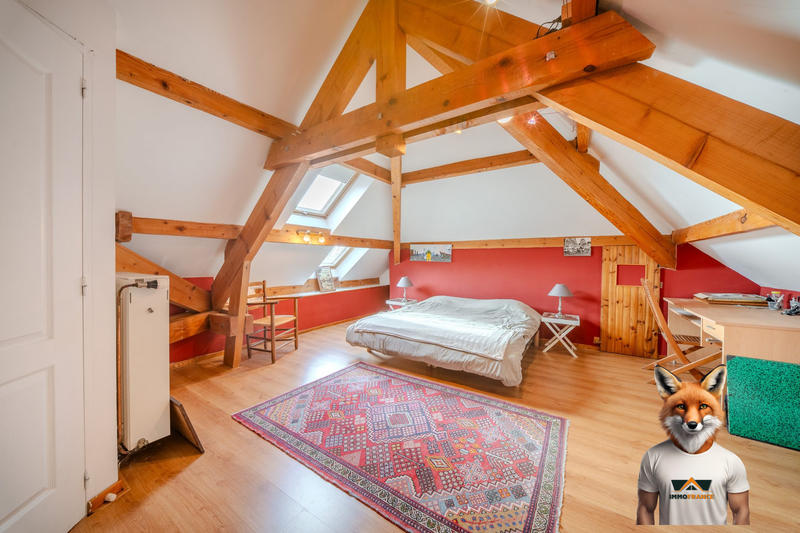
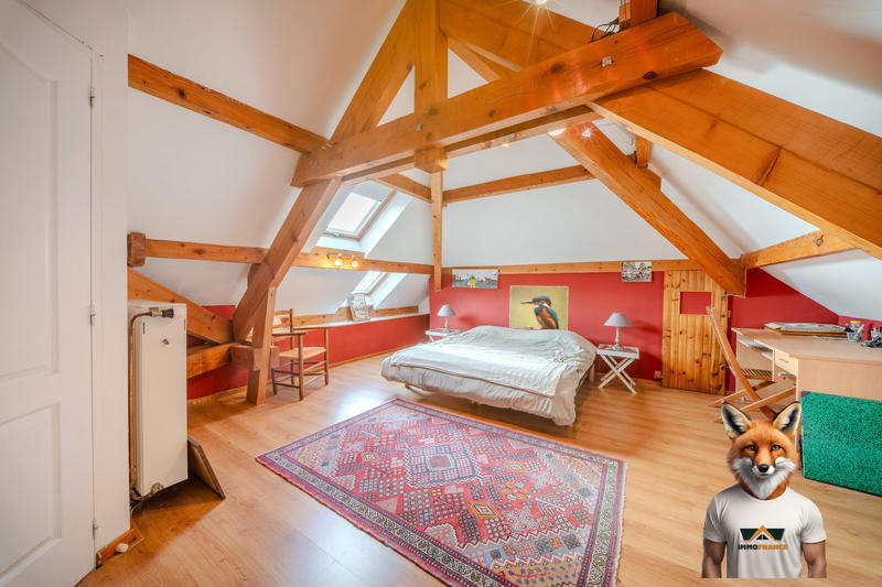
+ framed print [508,285,569,331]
